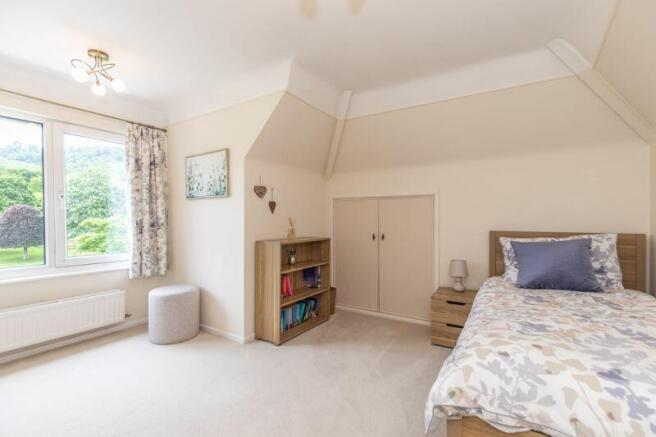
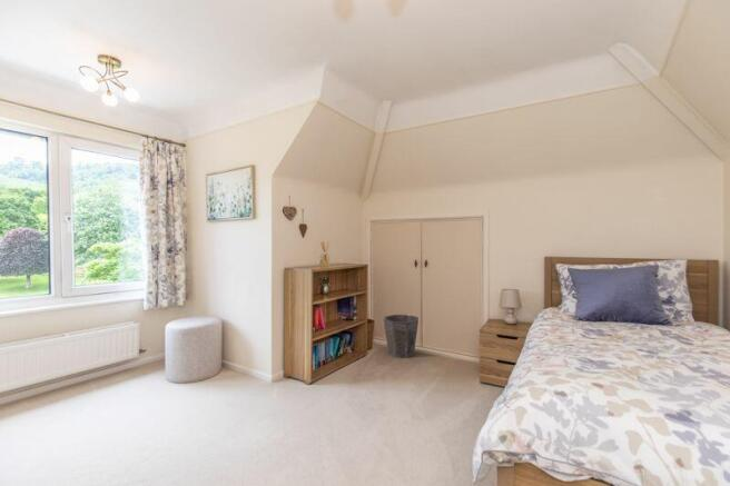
+ waste bin [383,314,420,359]
